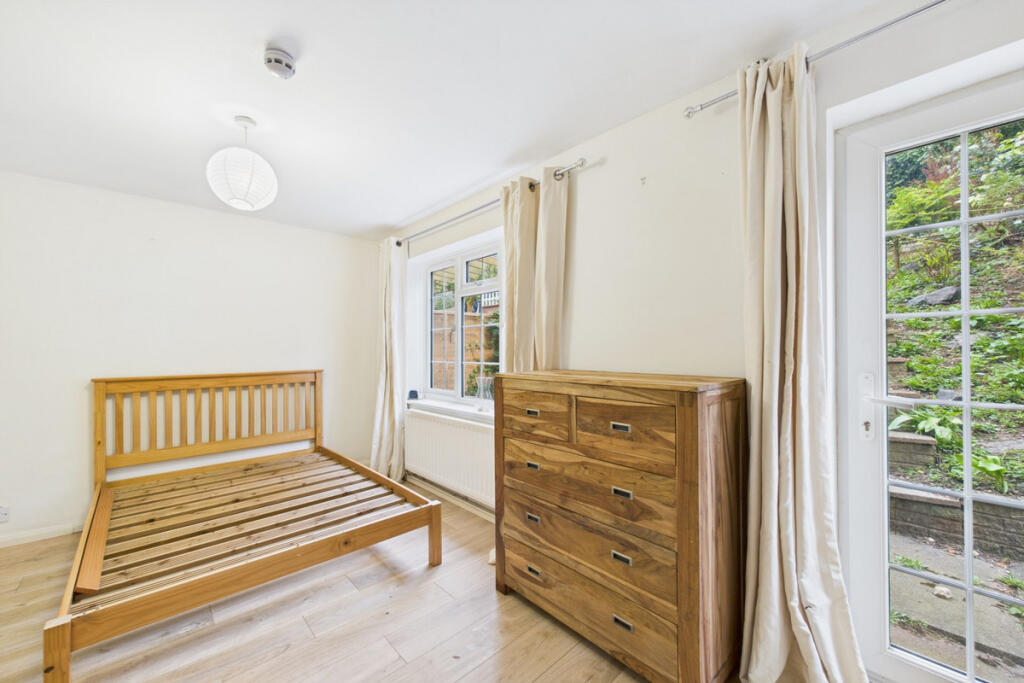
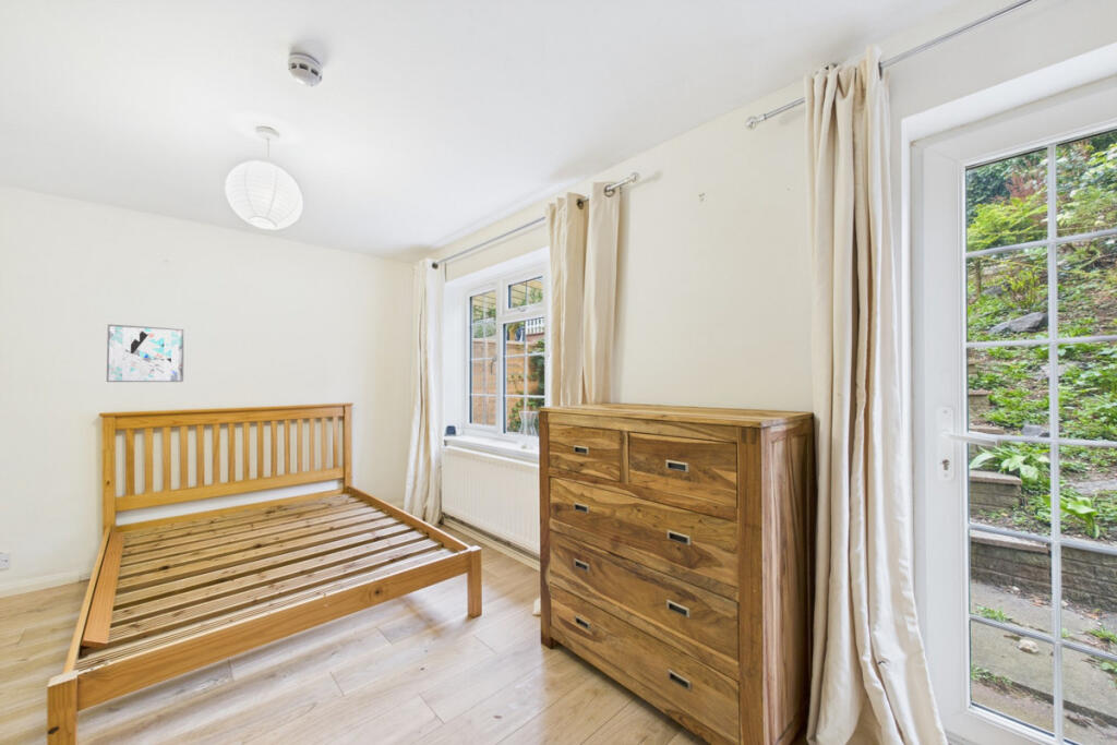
+ wall art [106,323,185,383]
